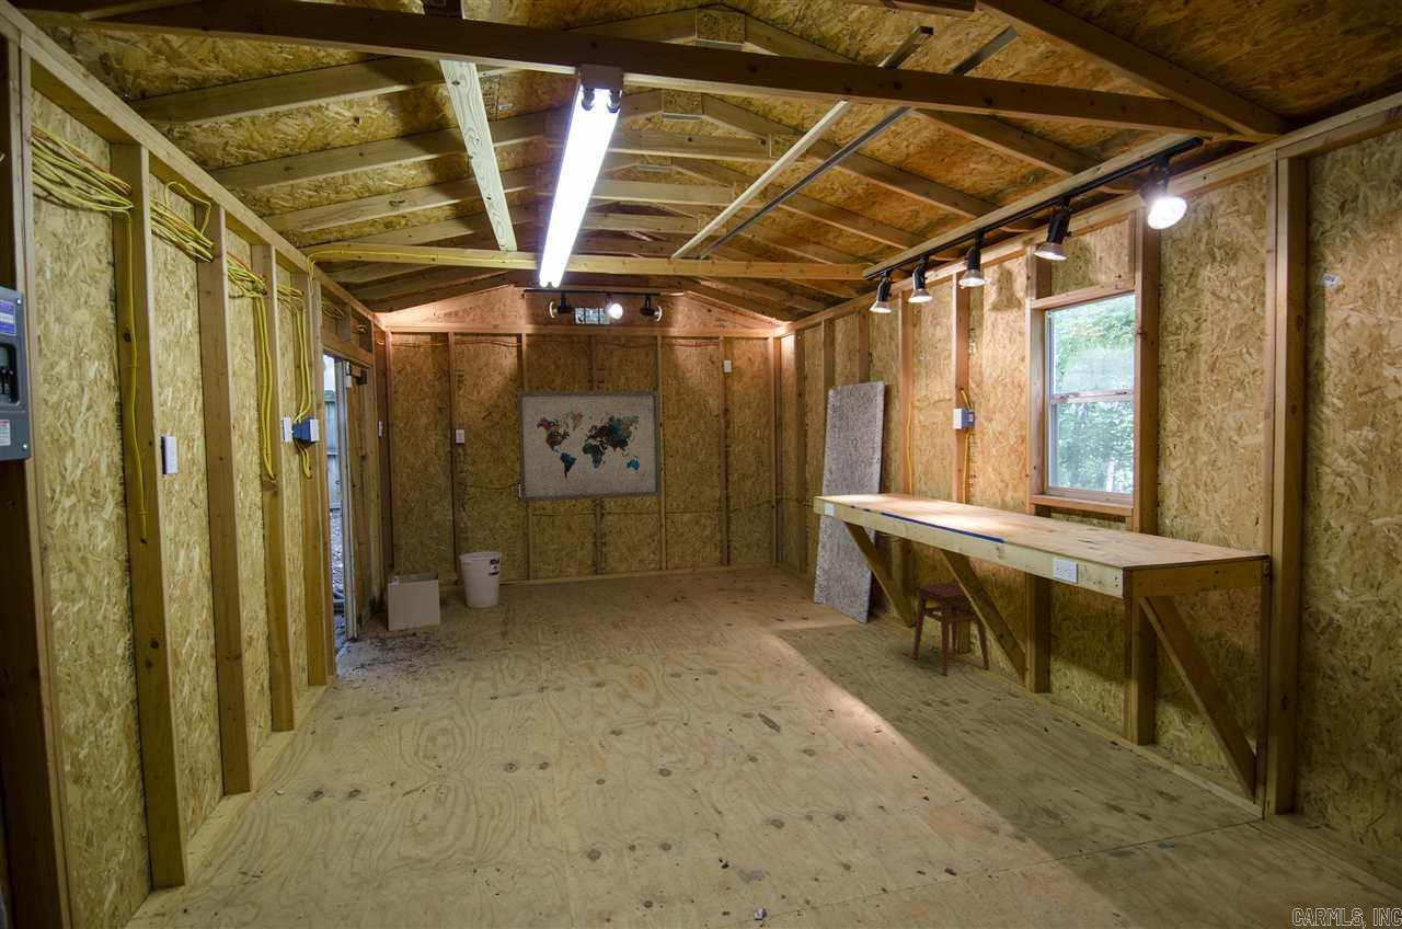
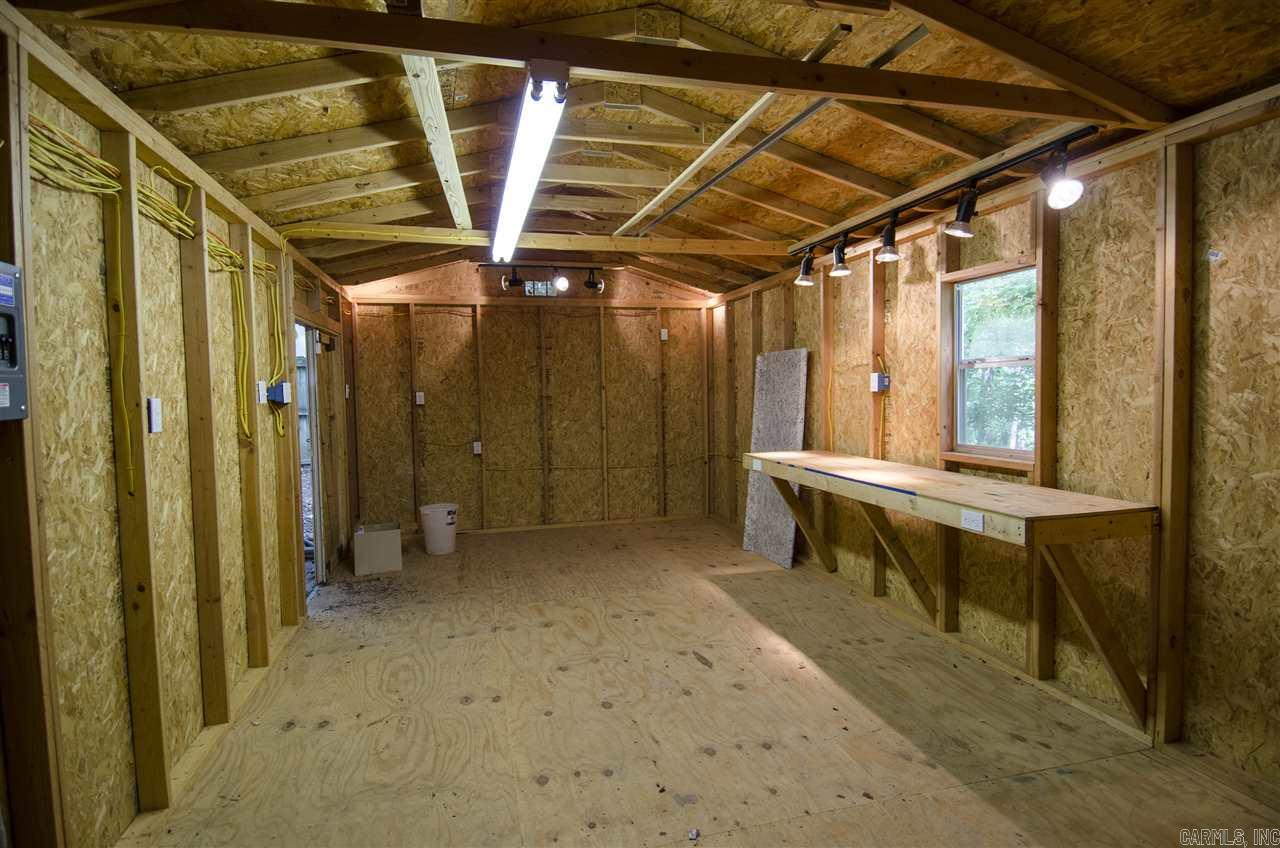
- wall art [516,390,663,503]
- stool [912,581,990,676]
